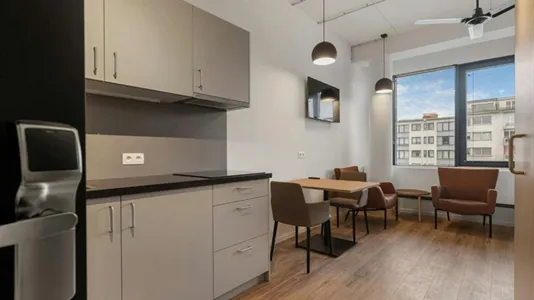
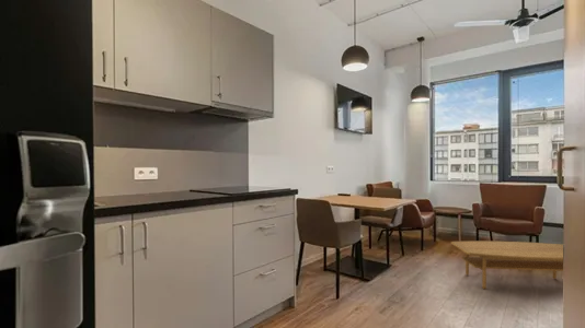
+ coffee table [450,241,564,290]
